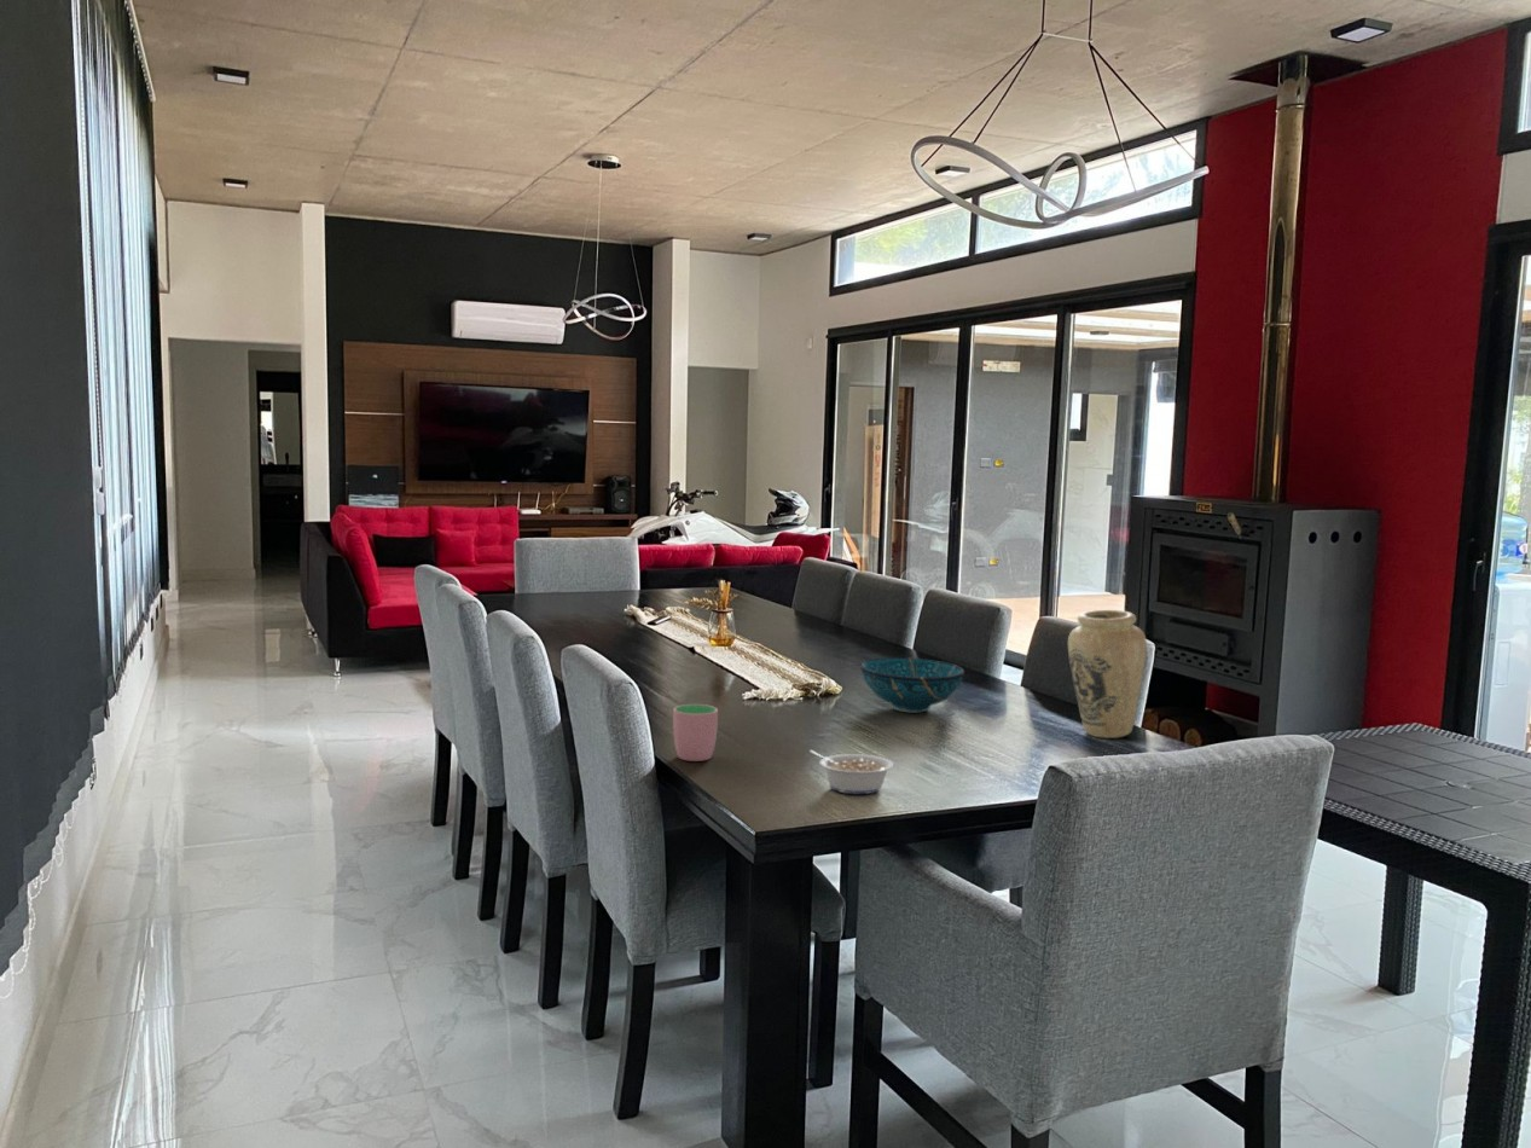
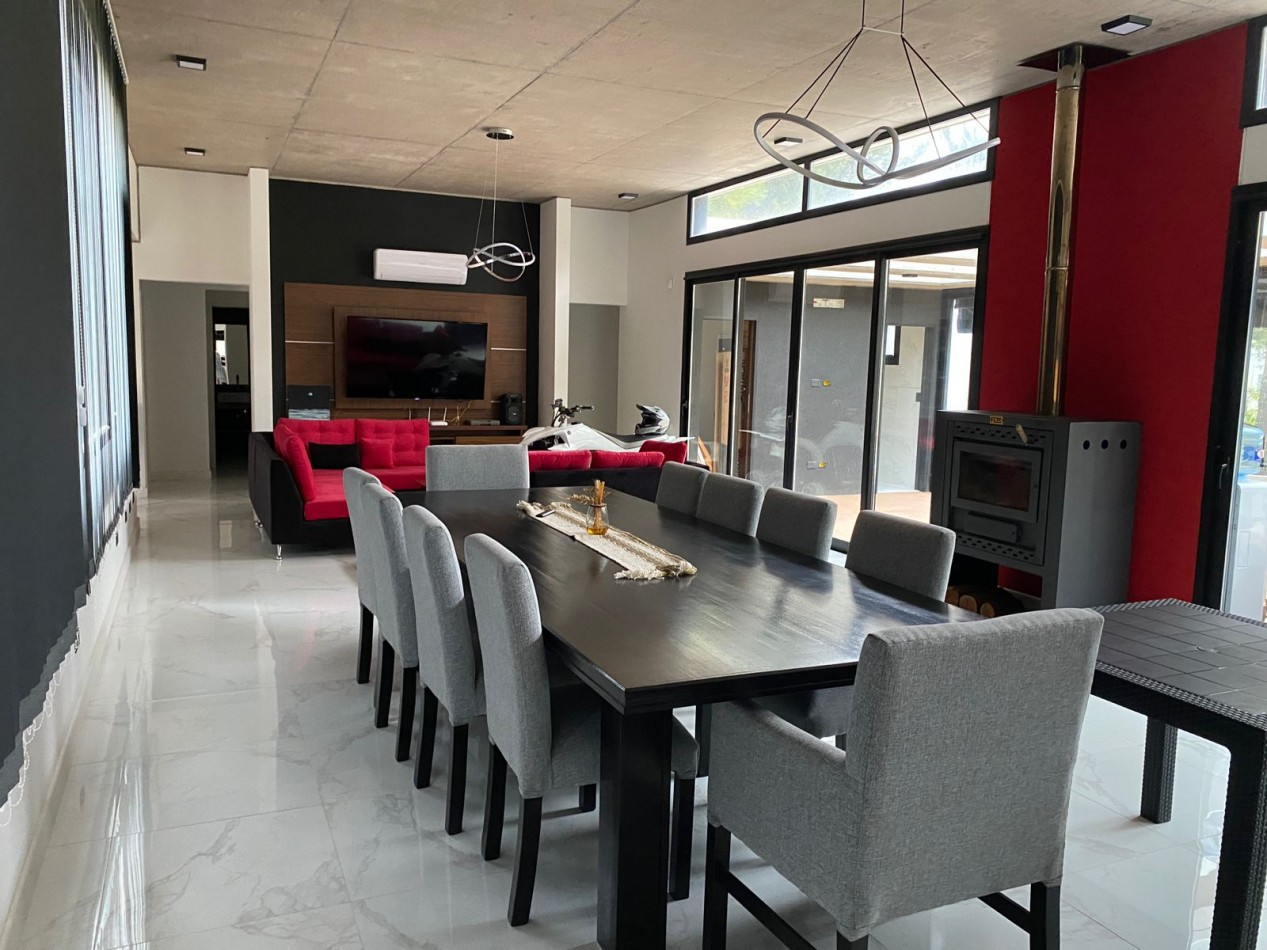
- cup [672,703,719,763]
- vase [1067,609,1148,740]
- decorative bowl [859,656,965,713]
- legume [808,749,894,795]
